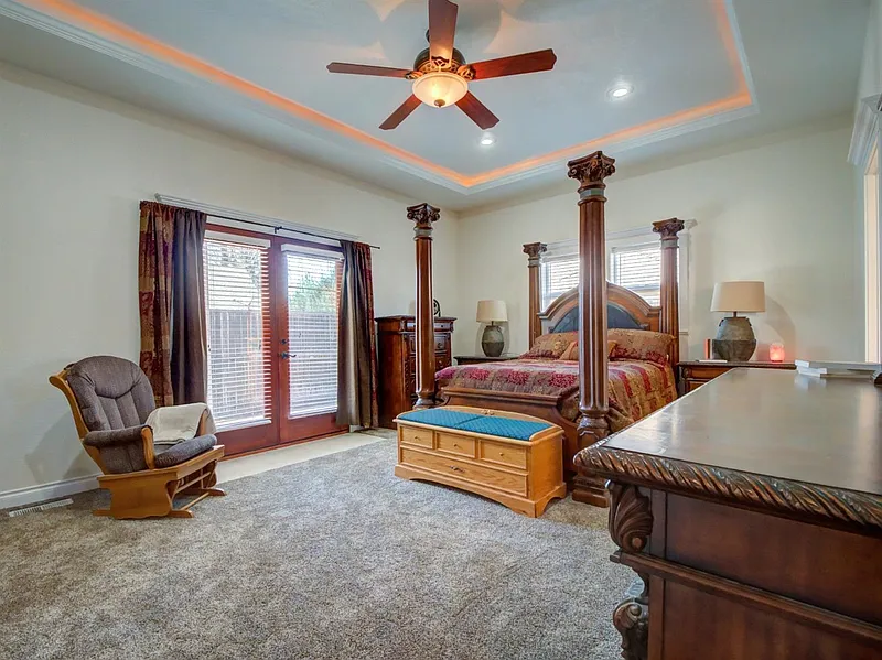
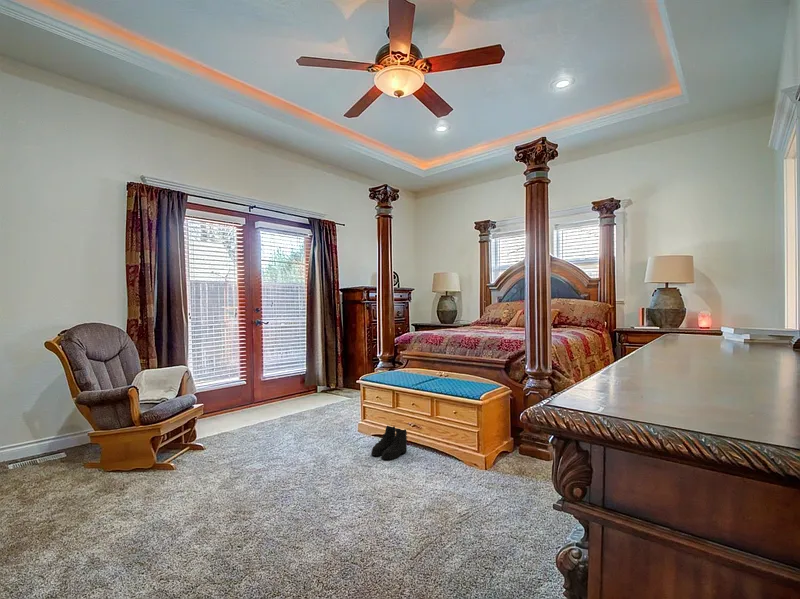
+ boots [370,424,409,461]
